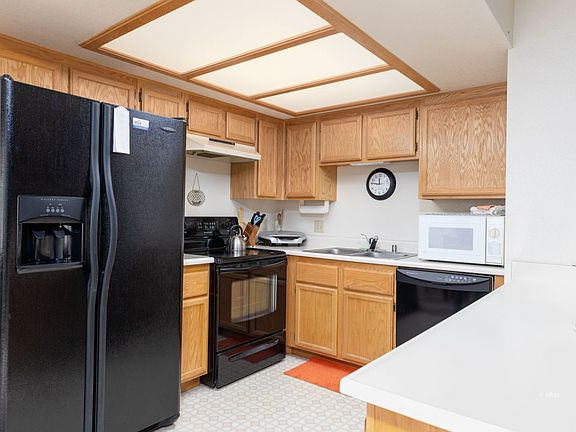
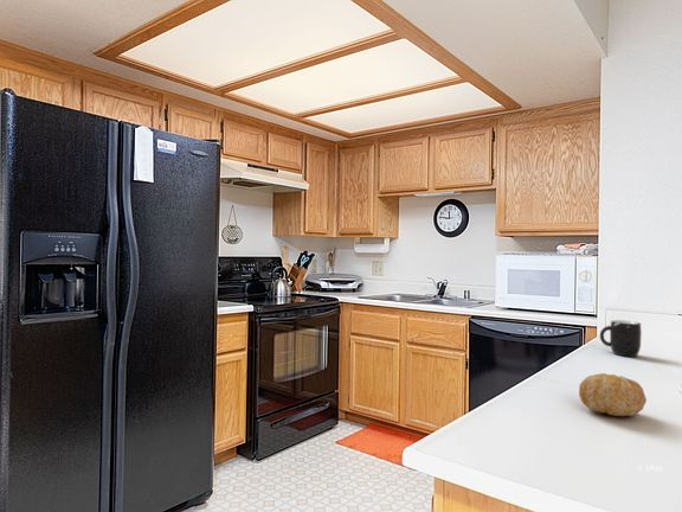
+ mug [599,319,643,358]
+ fruit [578,372,648,417]
